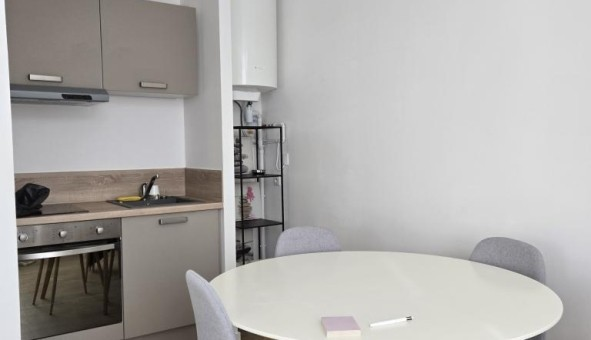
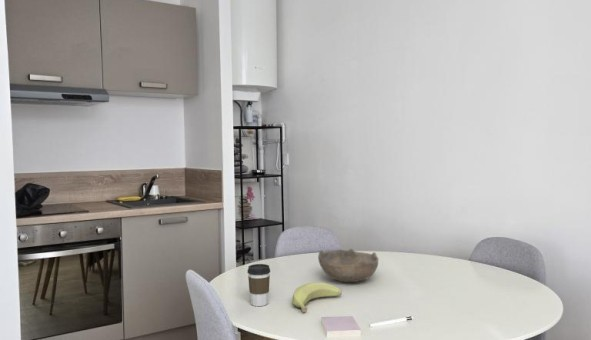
+ banana [291,282,343,313]
+ coffee cup [246,263,271,307]
+ bowl [317,248,379,283]
